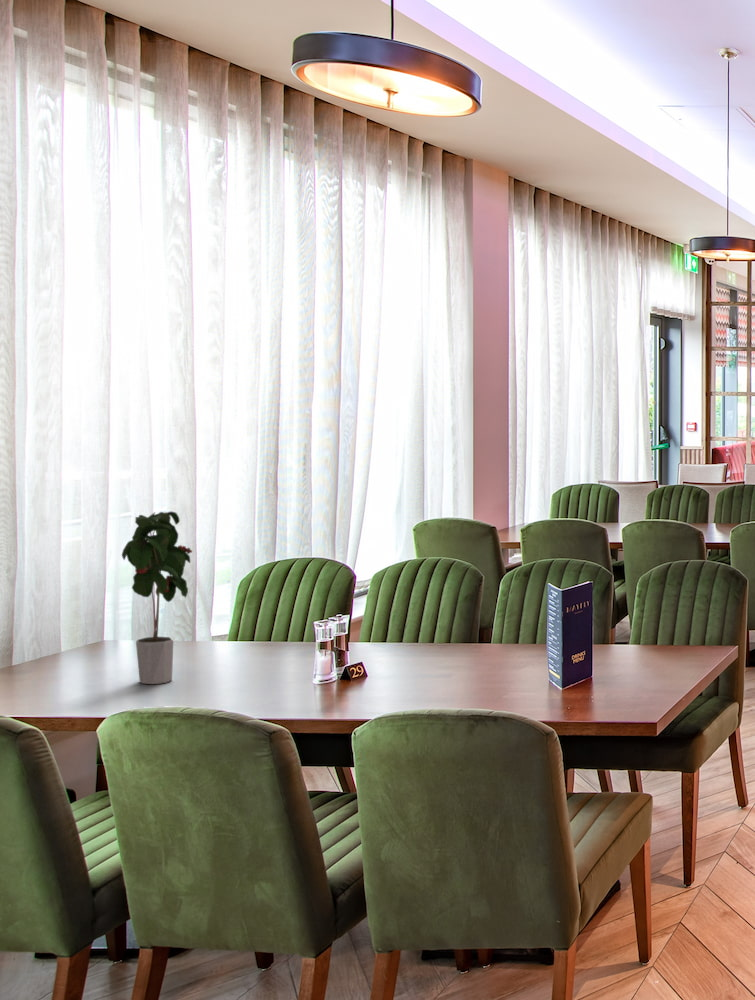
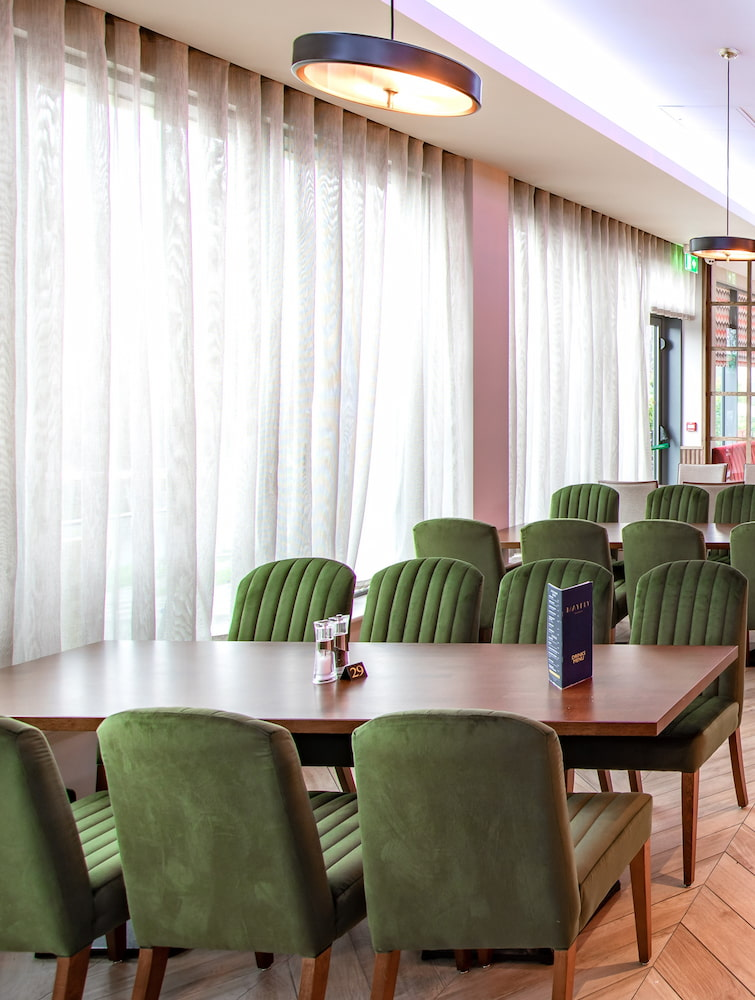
- potted plant [121,510,193,685]
